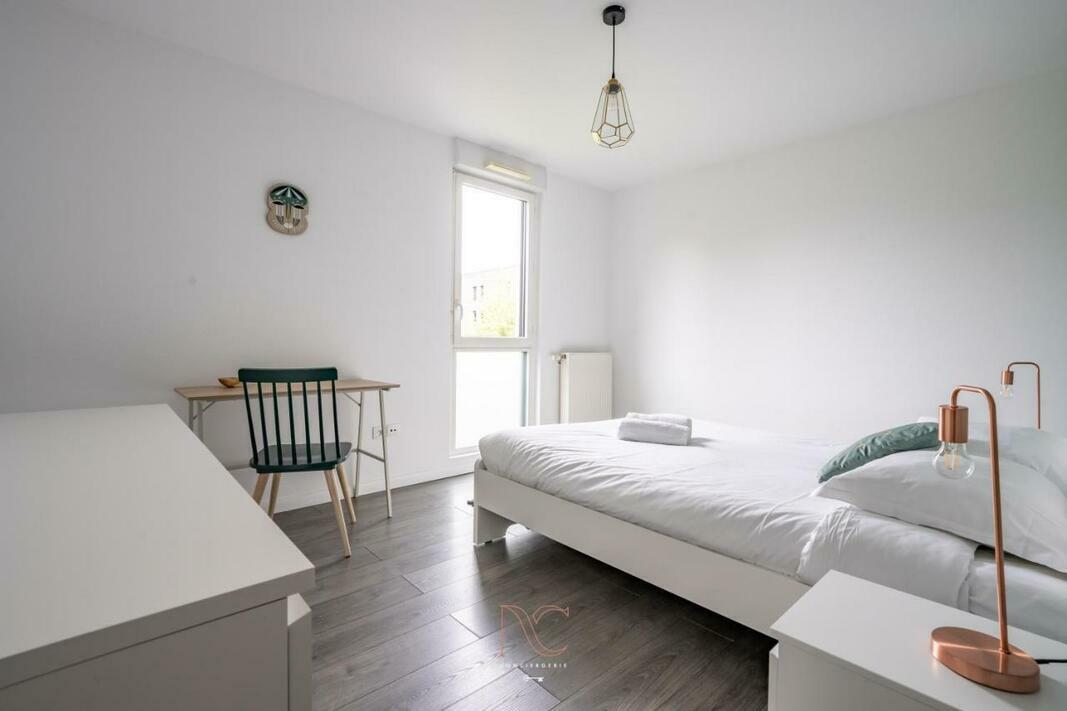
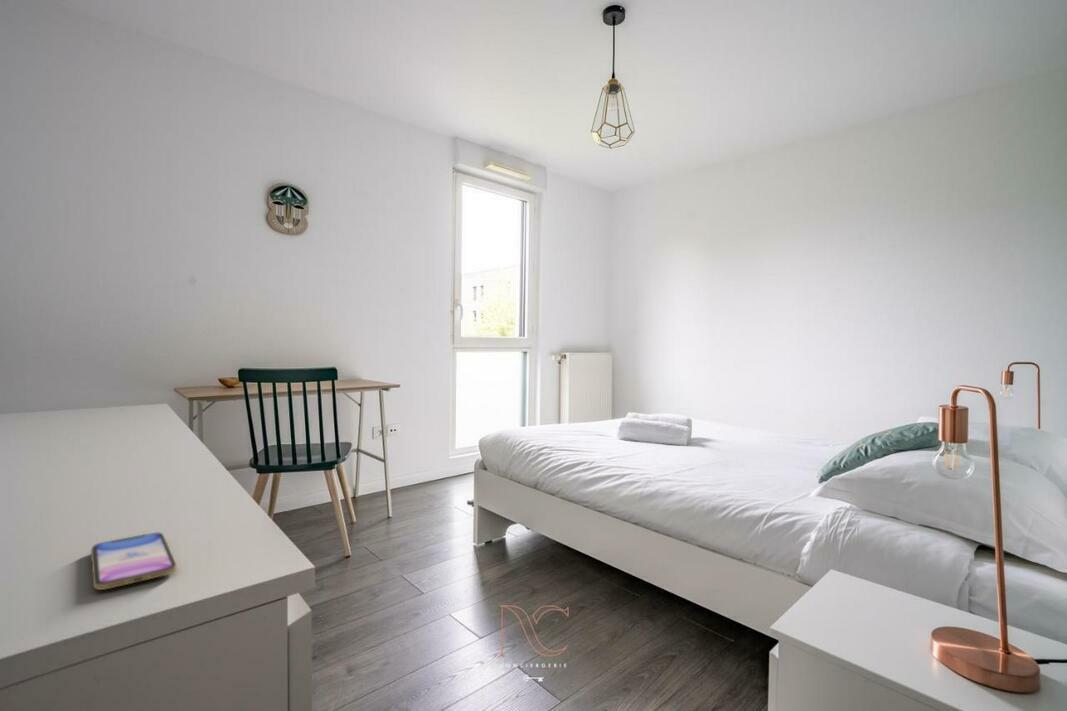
+ smartphone [90,532,178,591]
